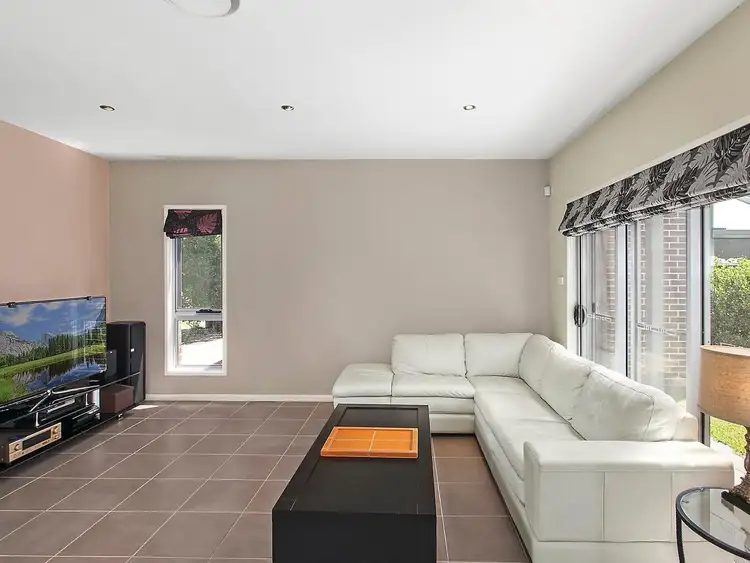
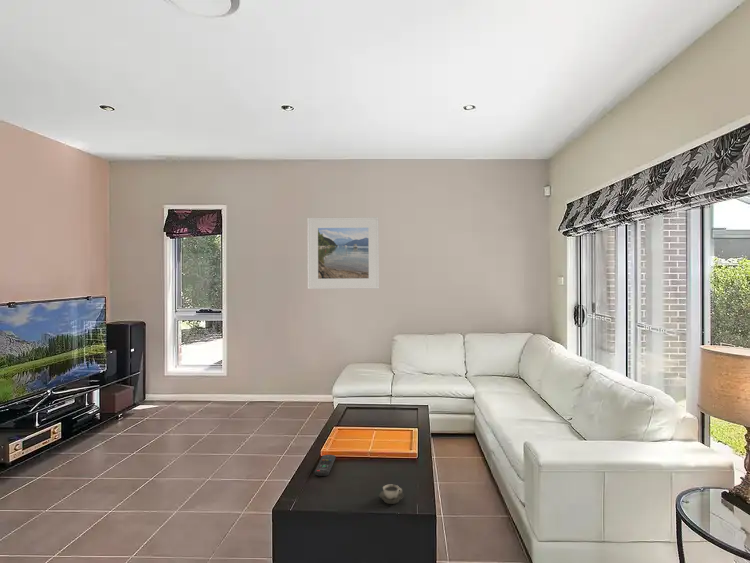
+ cup [378,484,405,505]
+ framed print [307,216,380,290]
+ remote control [314,454,336,477]
